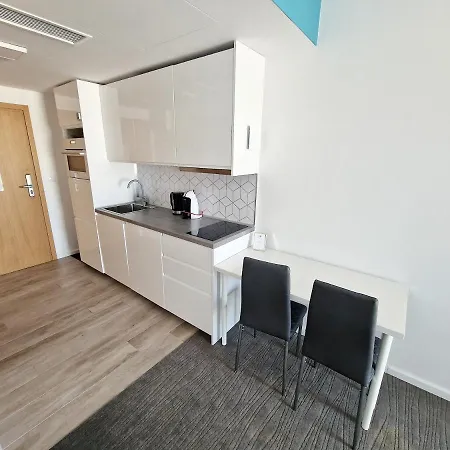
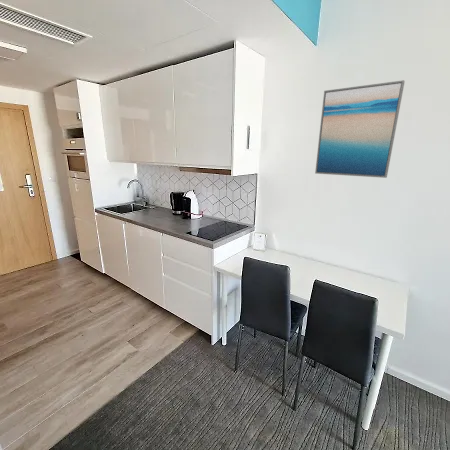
+ wall art [314,79,406,179]
